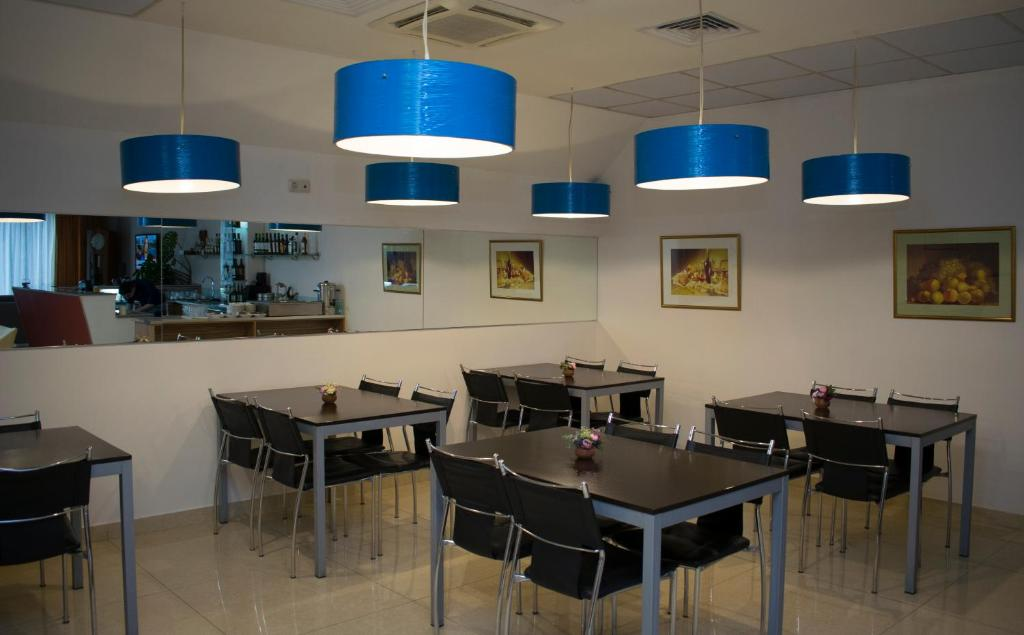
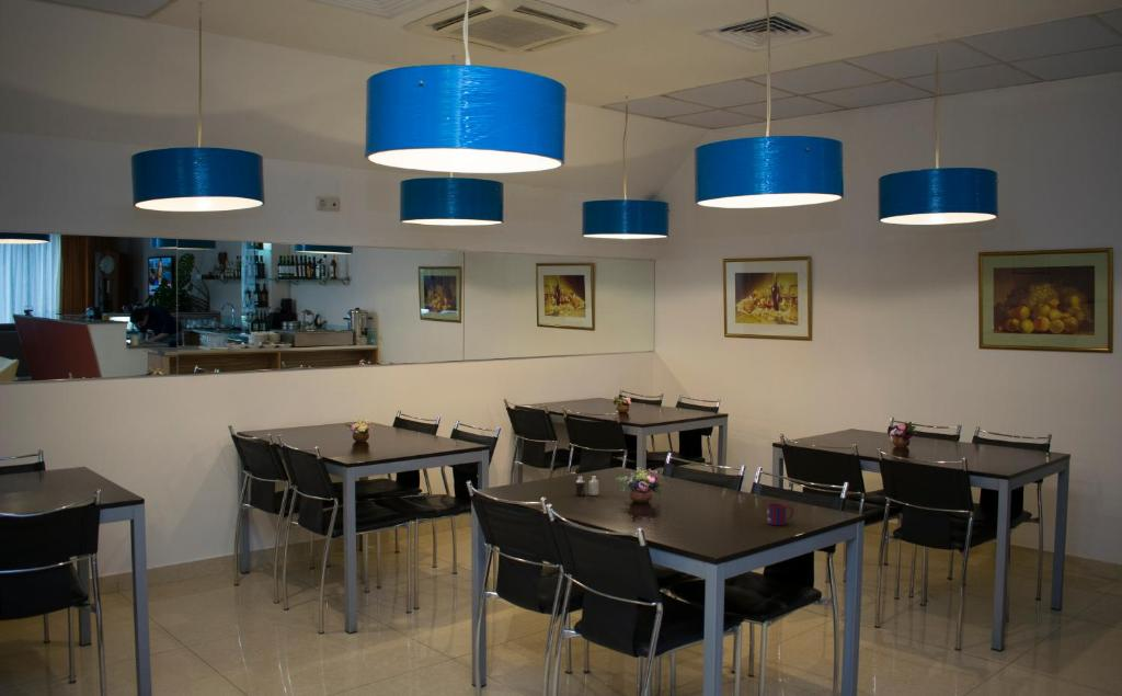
+ mug [766,502,794,526]
+ candle [574,475,599,497]
